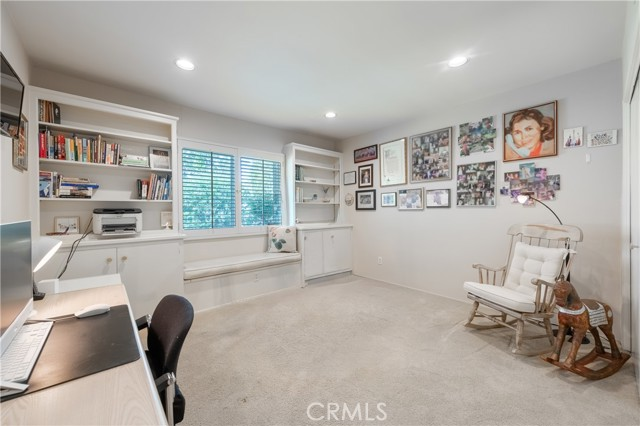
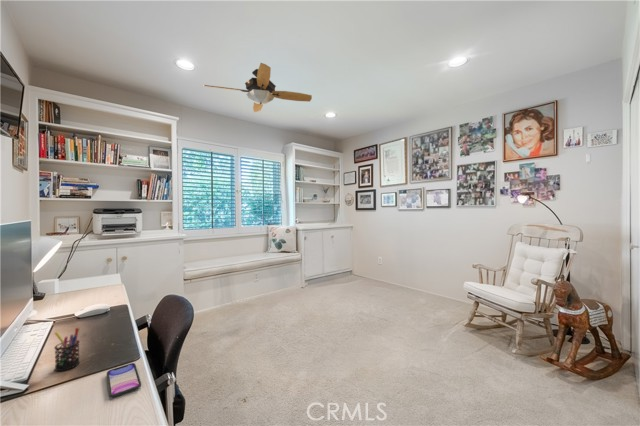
+ smartphone [106,362,142,398]
+ pen holder [53,327,81,372]
+ ceiling fan [203,62,313,113]
